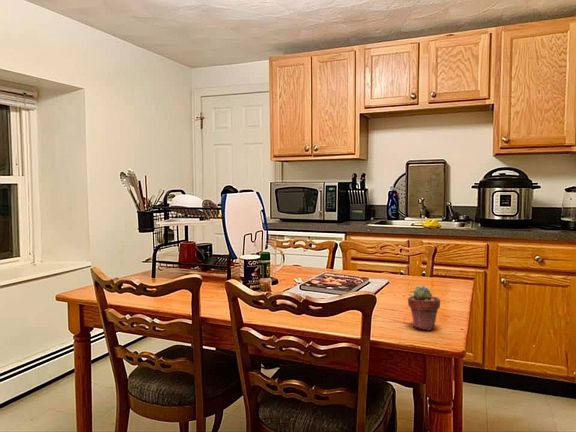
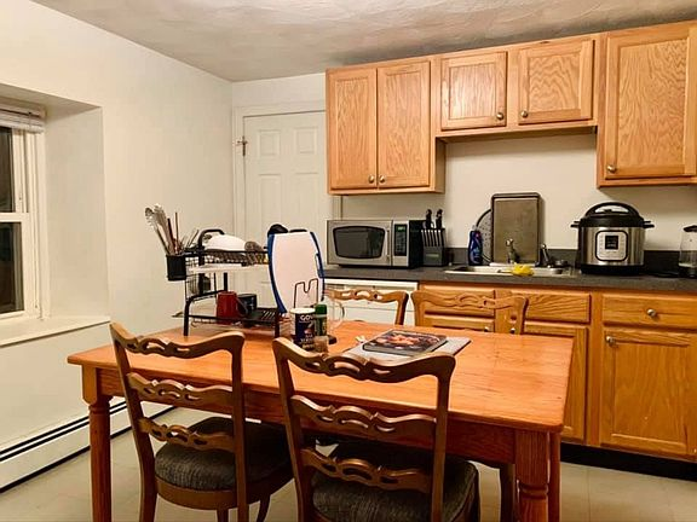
- potted succulent [407,285,441,331]
